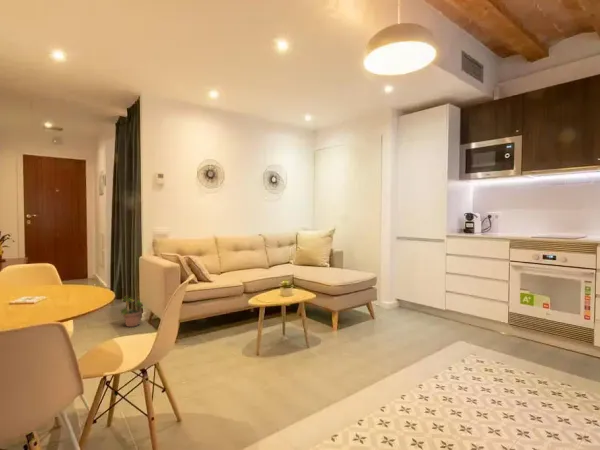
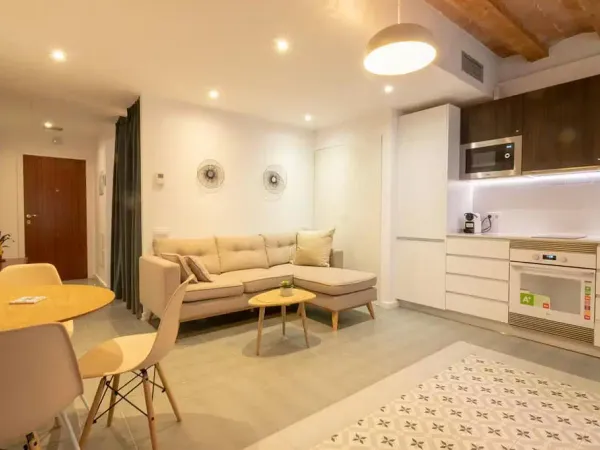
- potted plant [118,293,147,328]
